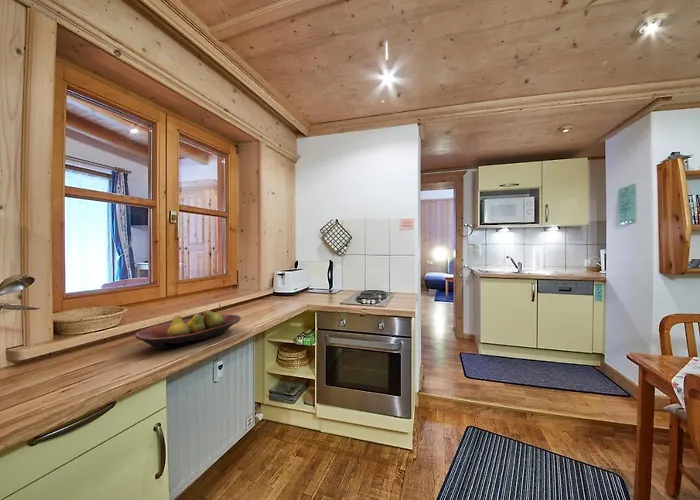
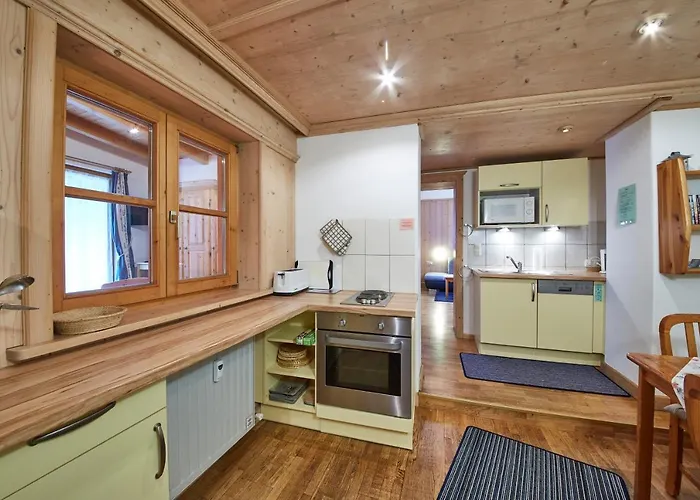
- fruit bowl [134,309,242,351]
